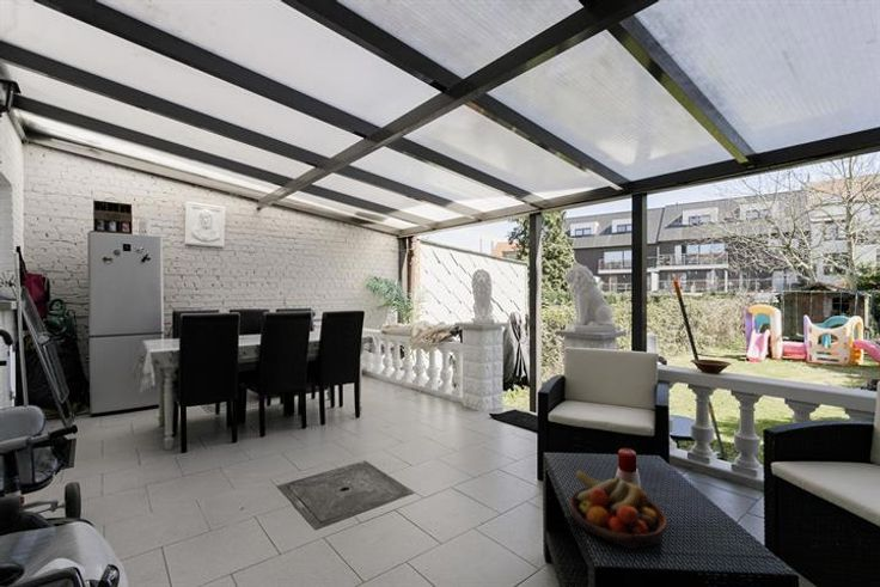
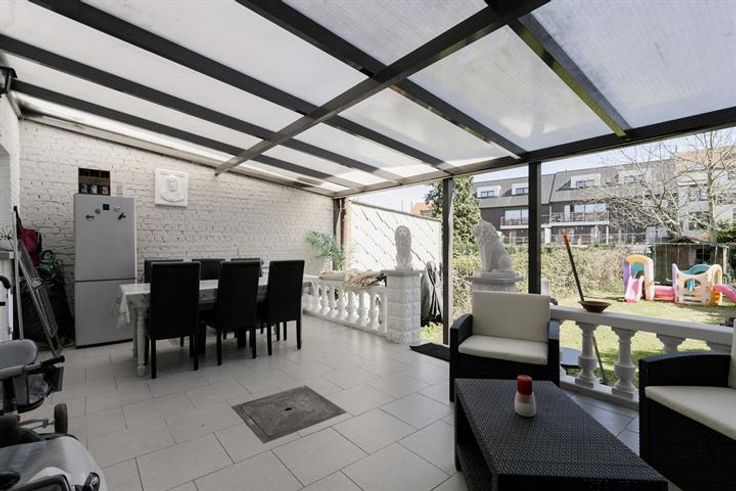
- fruit bowl [569,470,668,550]
